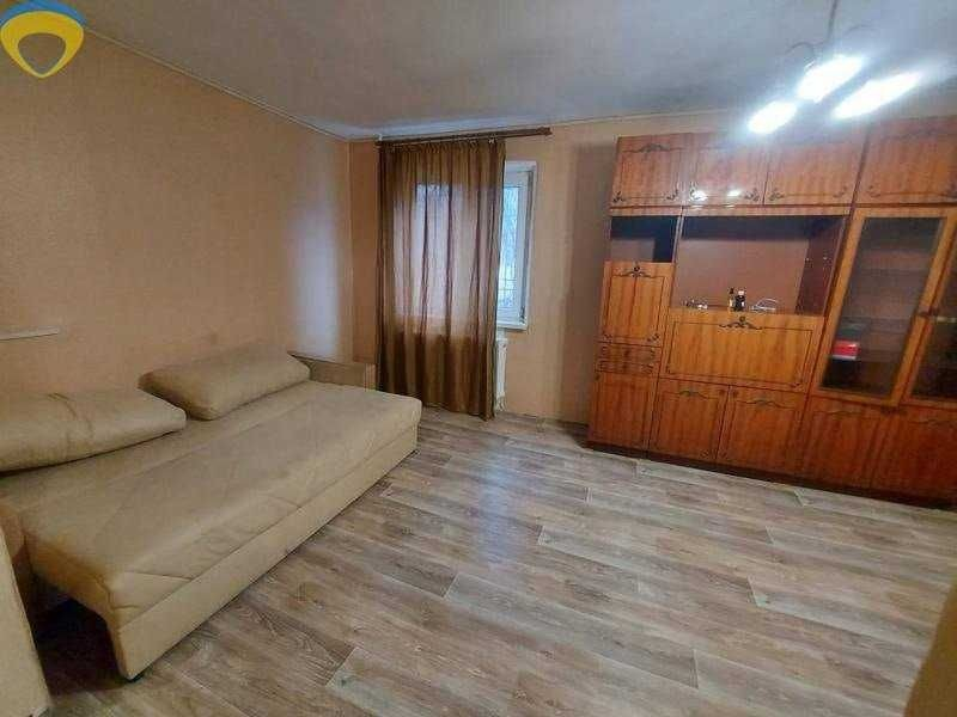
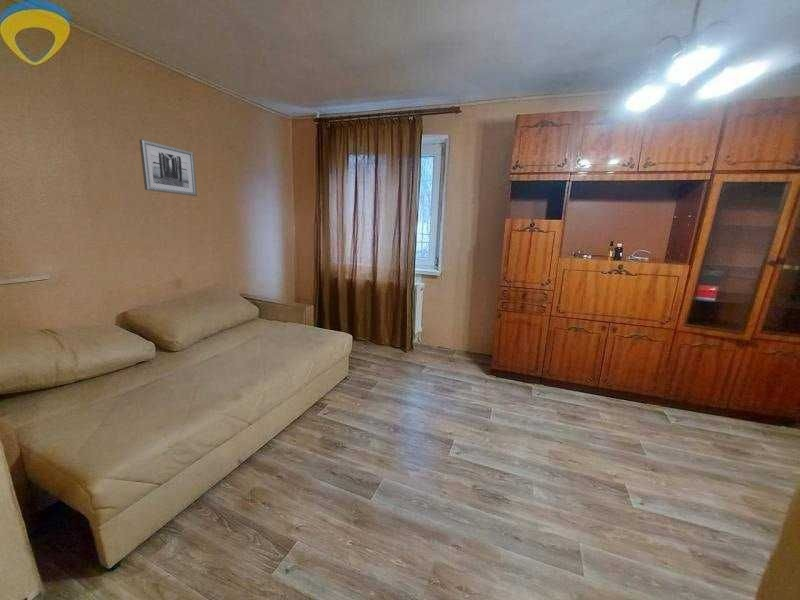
+ wall art [139,138,198,197]
